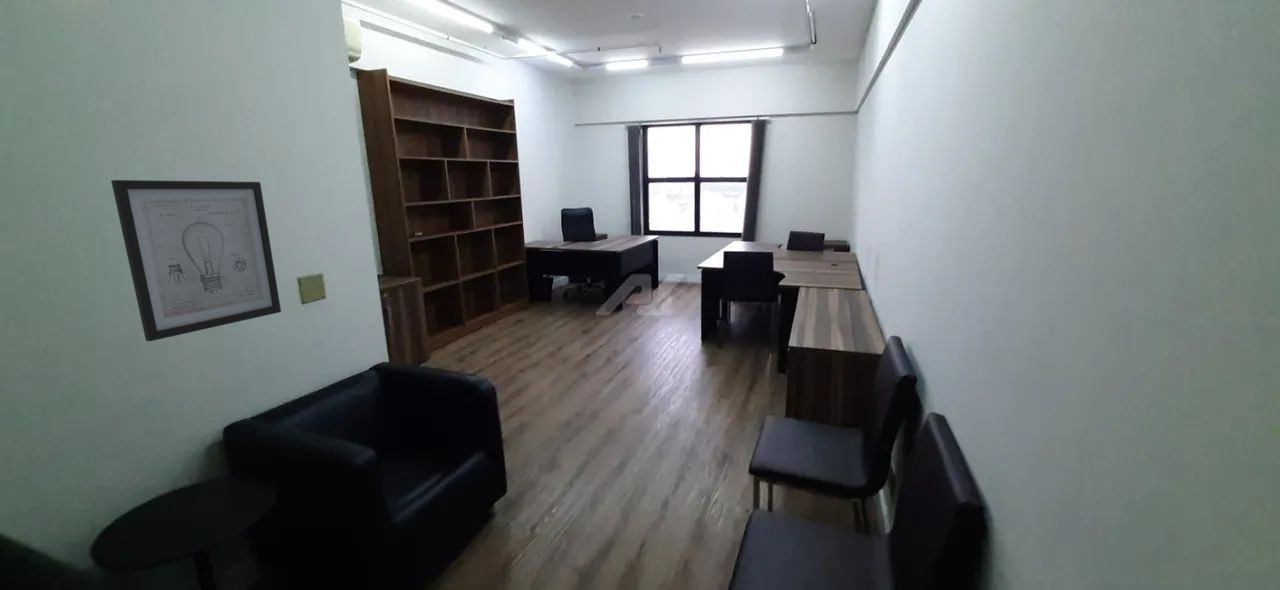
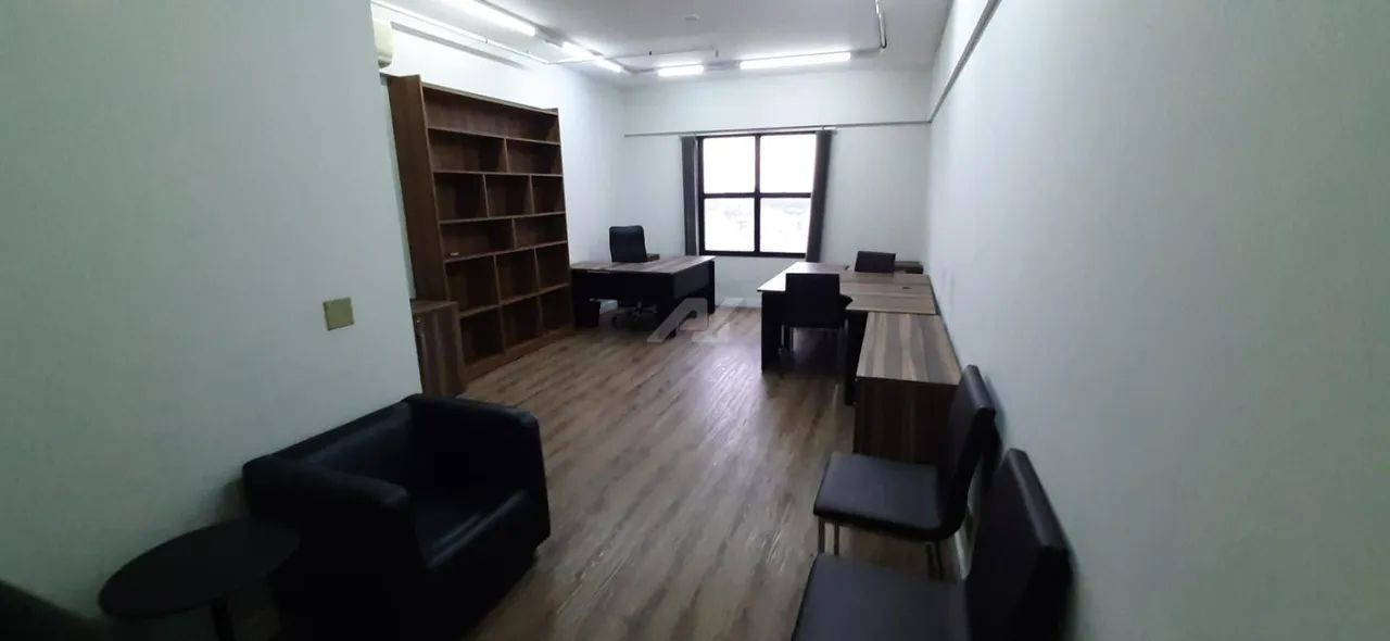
- wall art [110,179,282,342]
